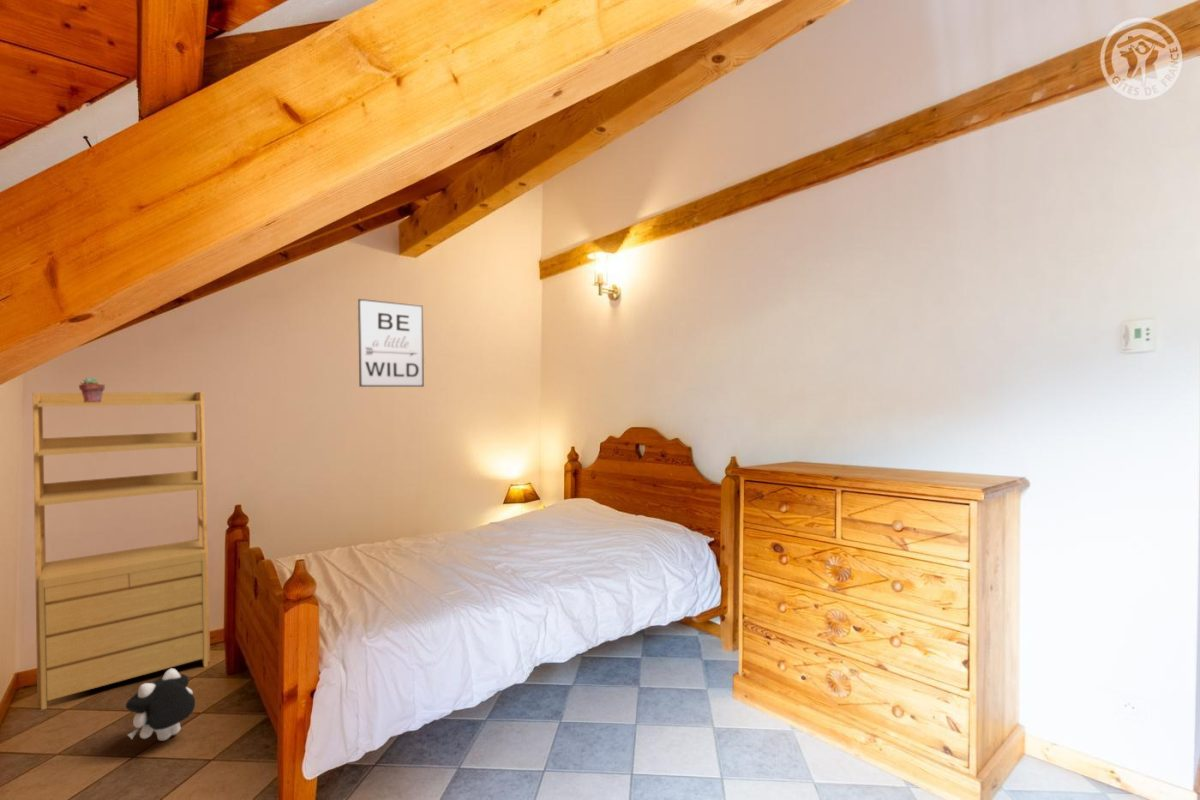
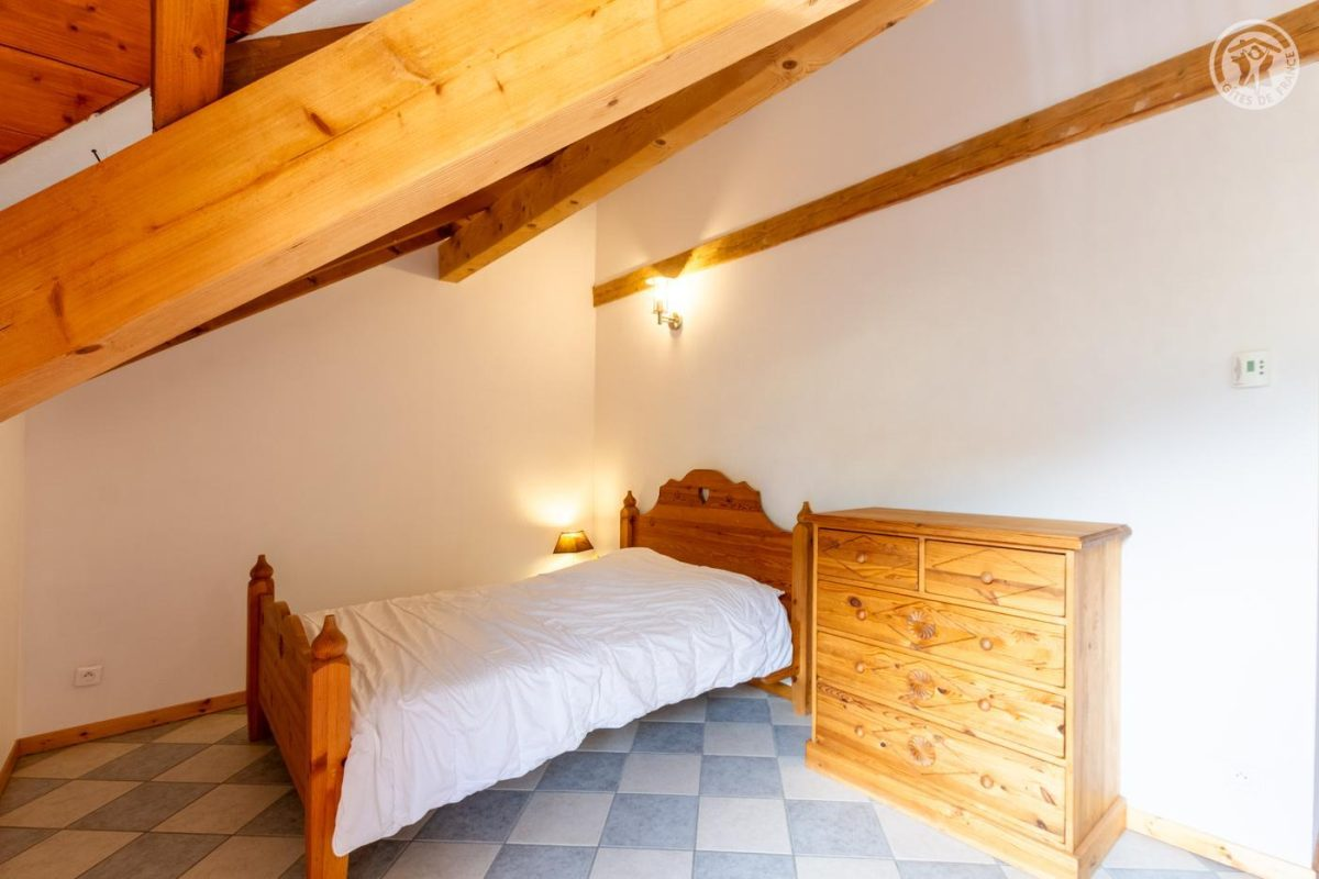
- shelving unit [32,391,211,711]
- potted succulent [78,377,106,402]
- wall art [357,298,425,388]
- plush toy [125,667,196,742]
